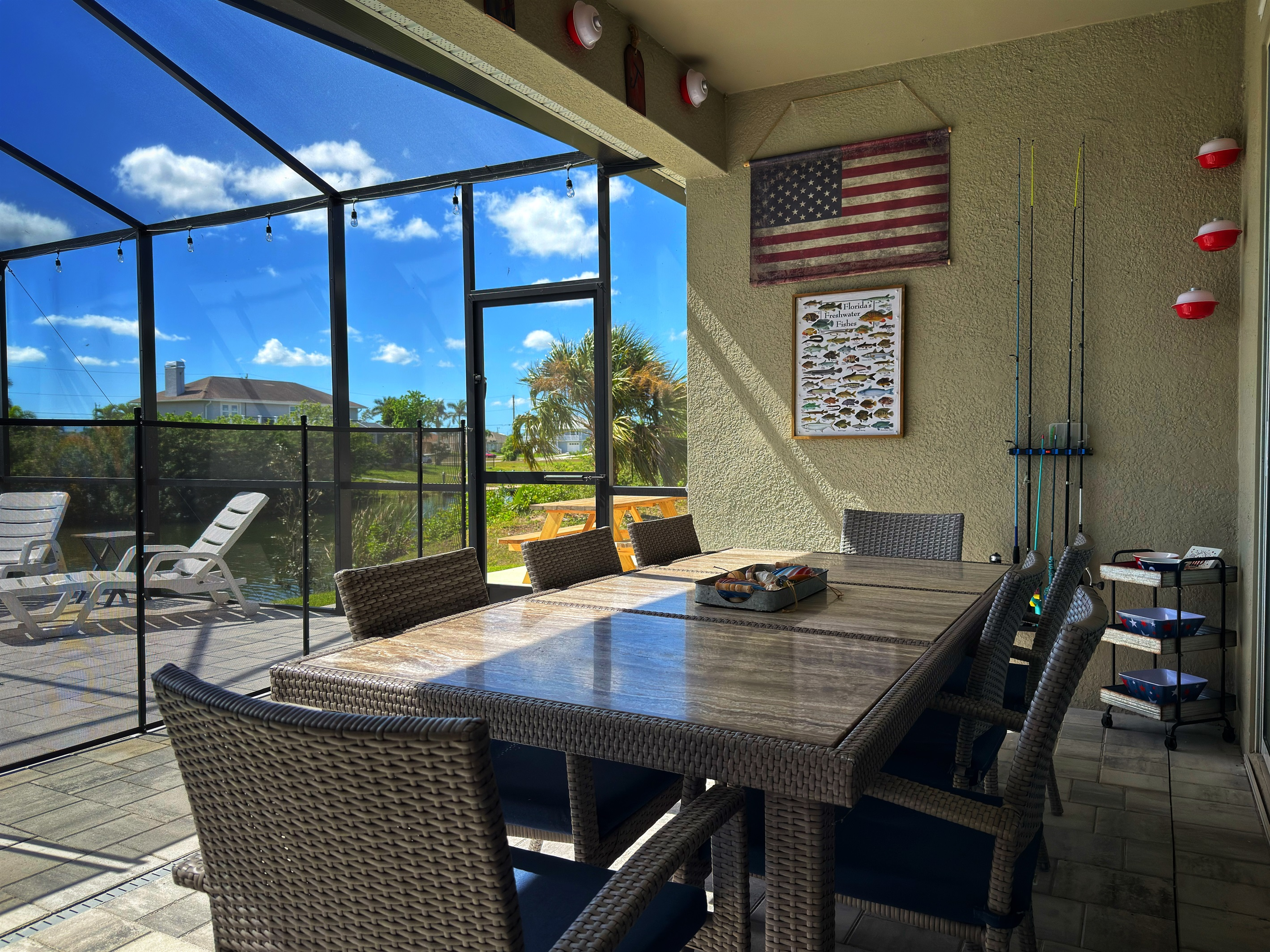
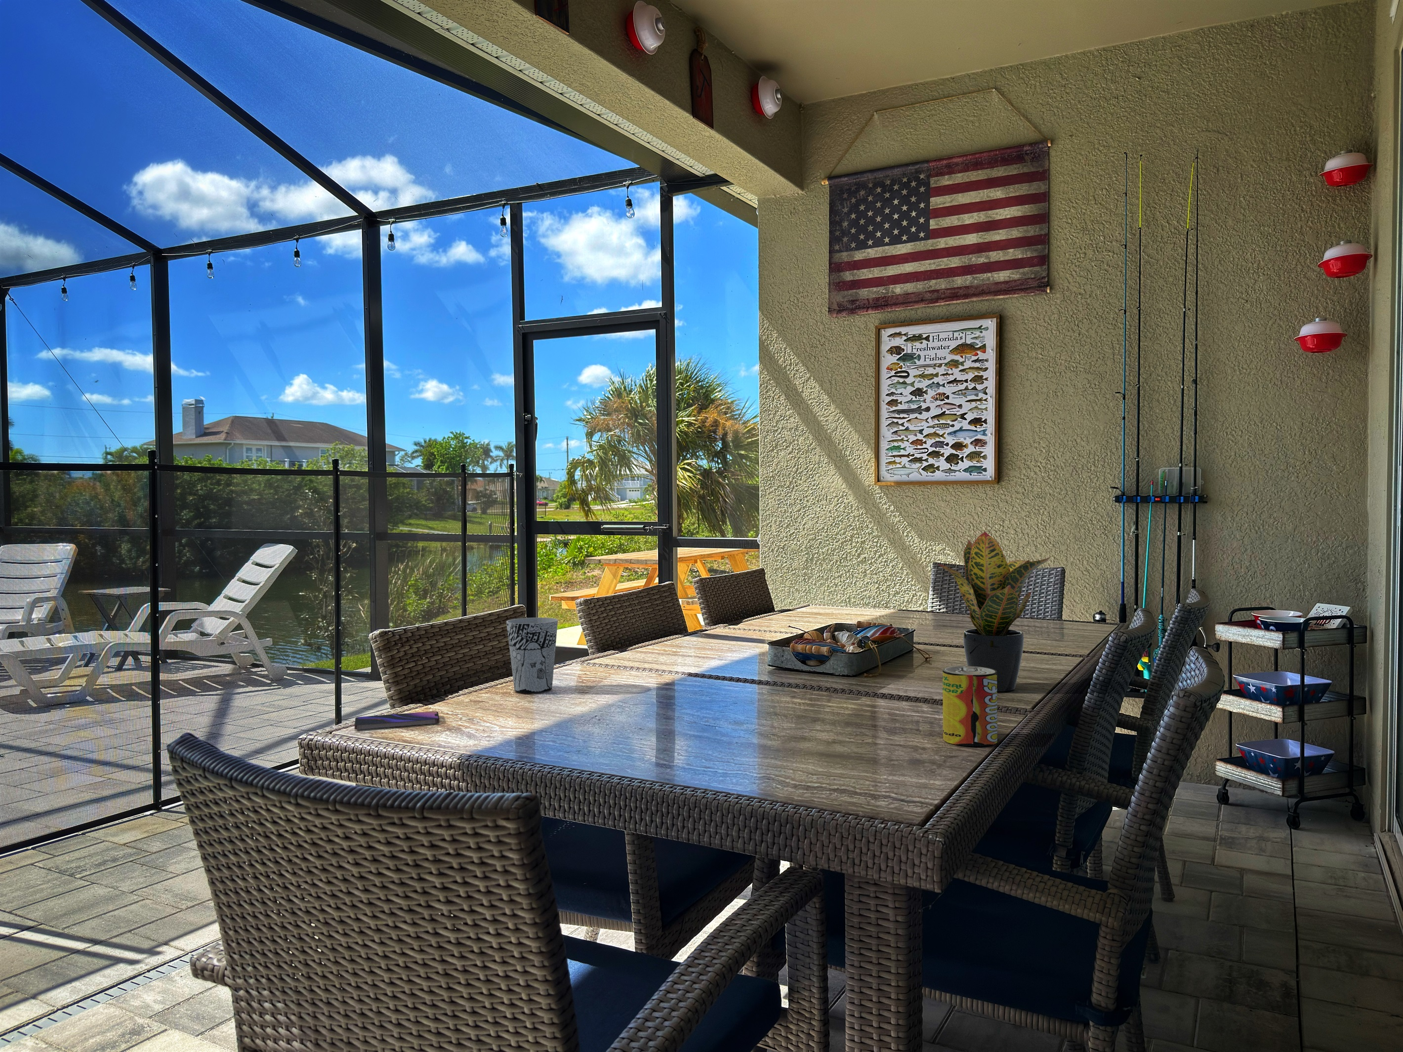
+ smartphone [355,711,440,730]
+ cup [506,617,558,694]
+ potted plant [938,530,1052,692]
+ beverage can [942,665,998,747]
